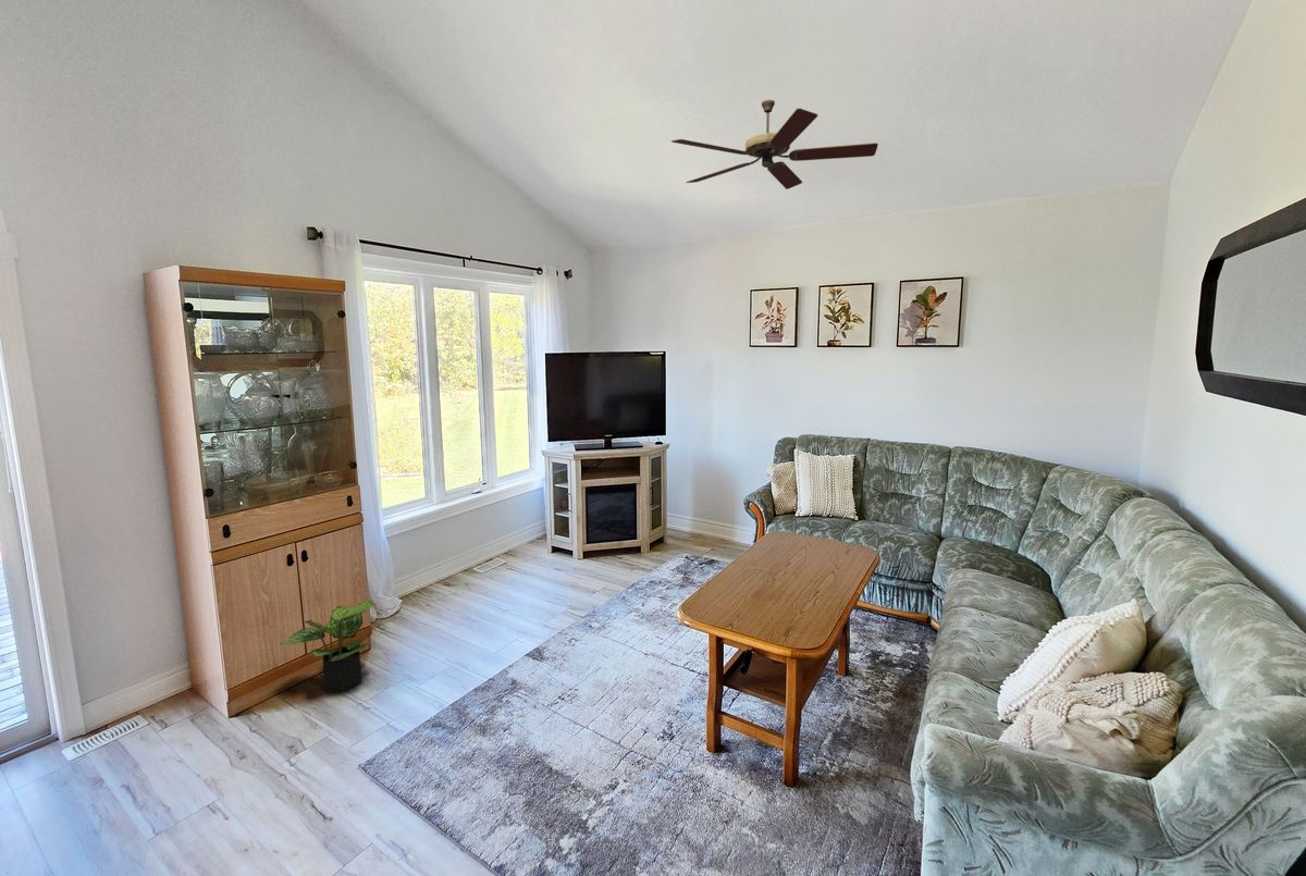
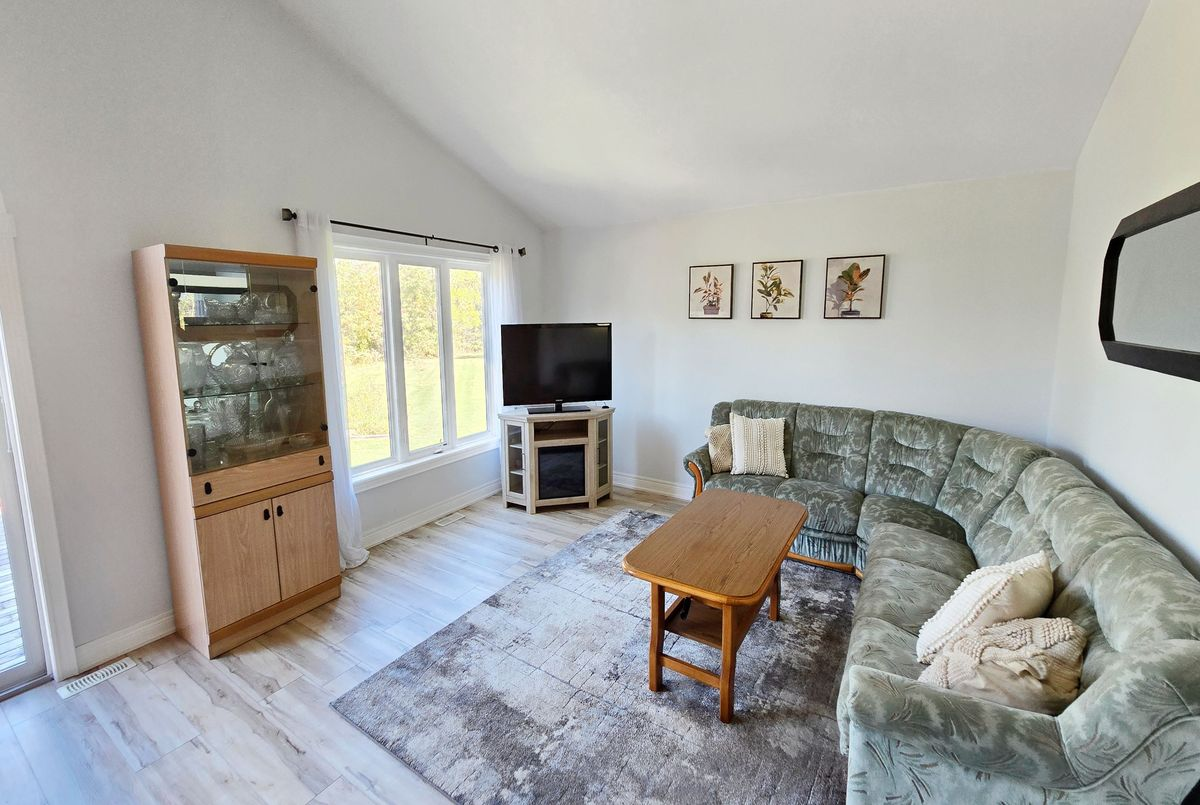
- potted plant [279,600,377,693]
- ceiling fan [670,99,879,190]
